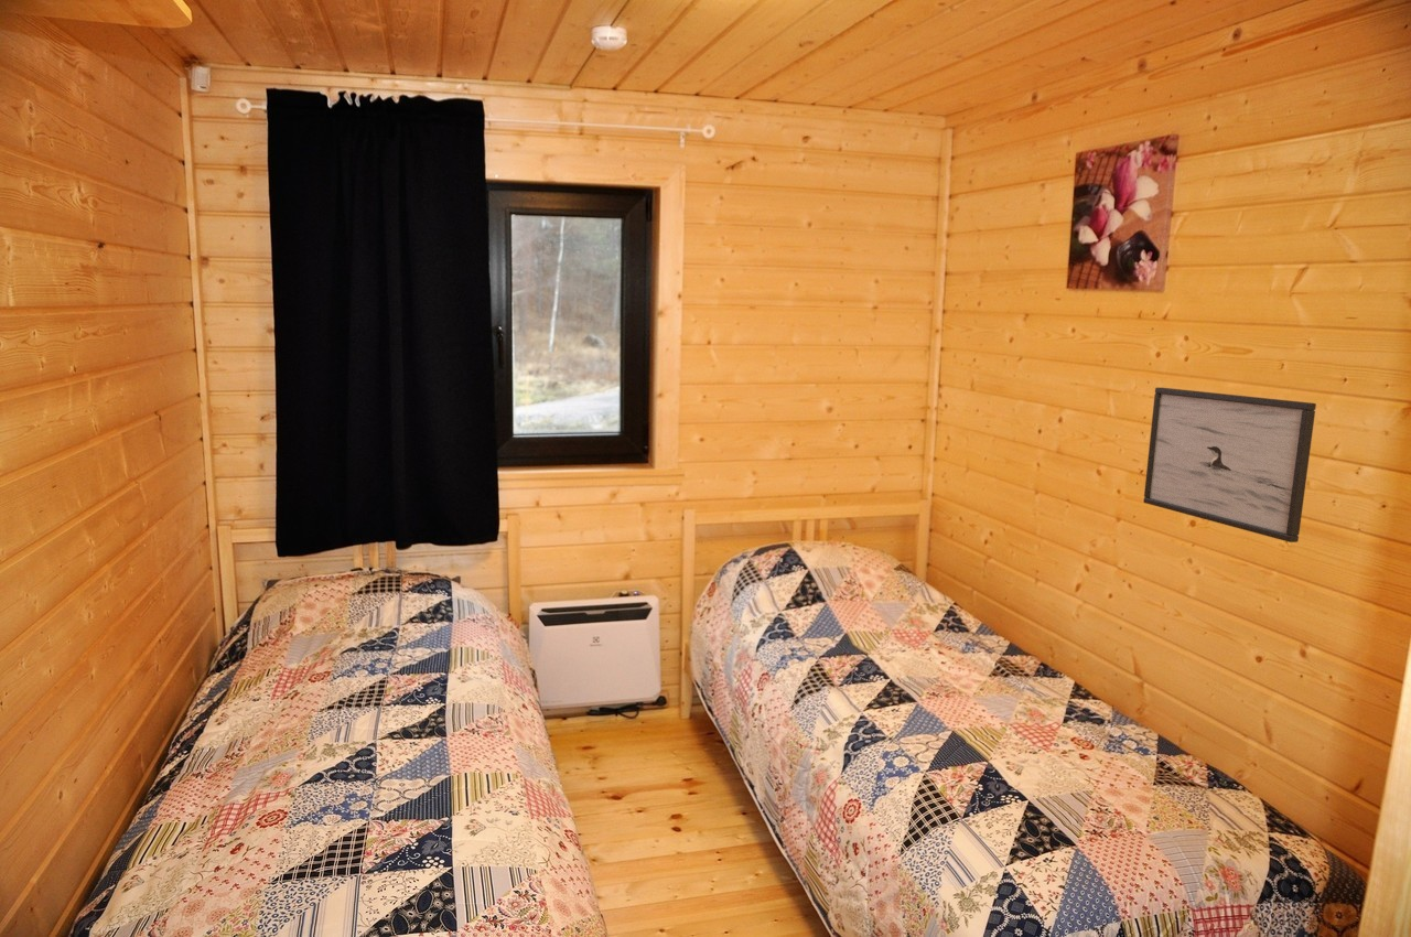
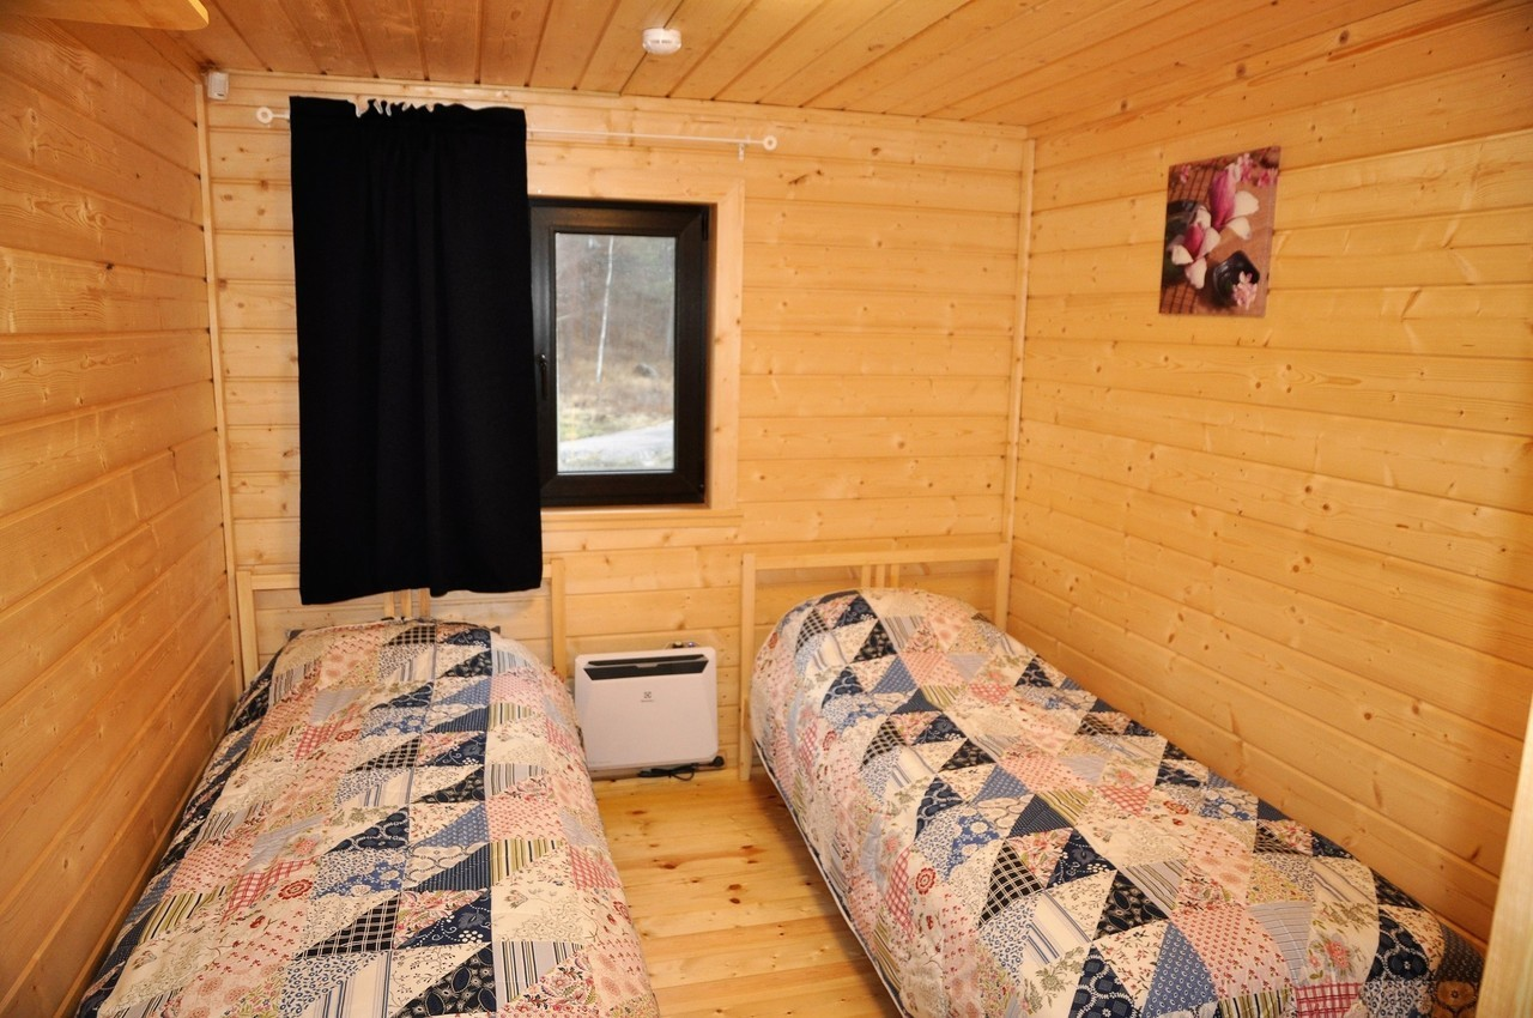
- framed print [1142,387,1317,543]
